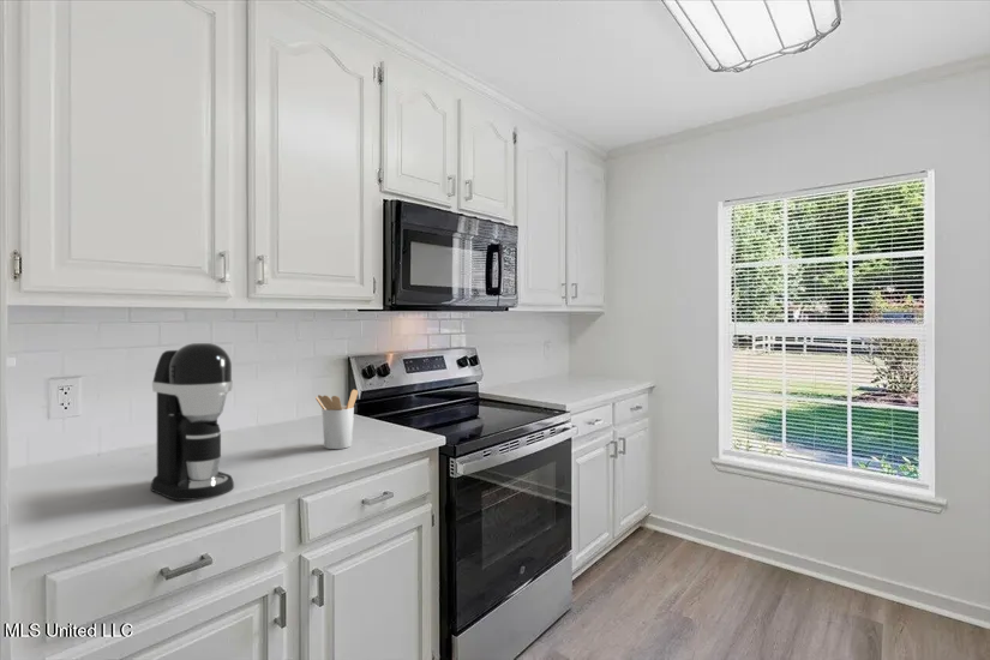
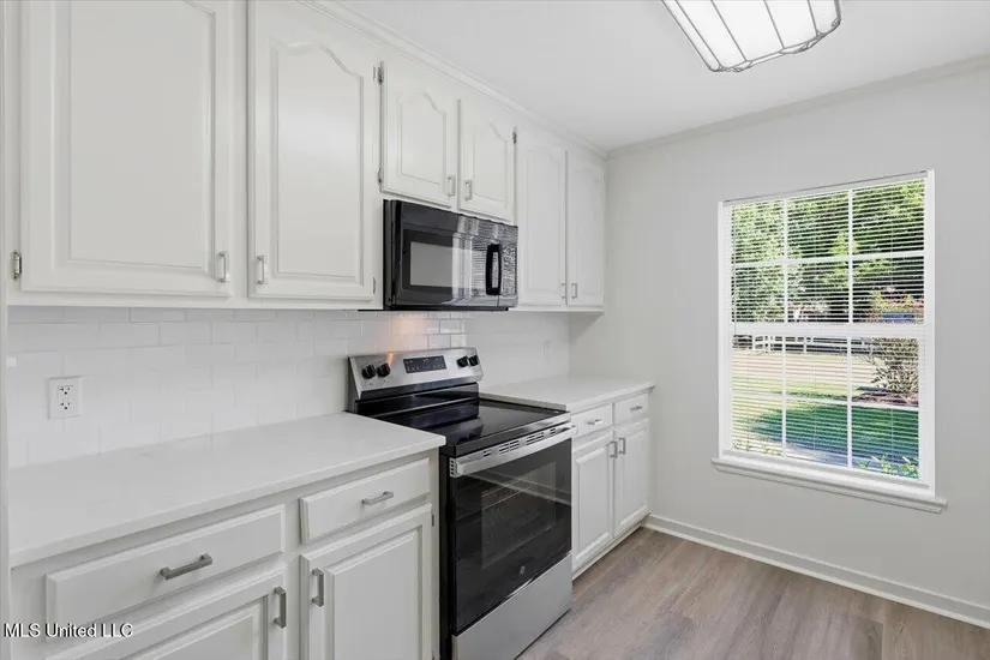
- coffee maker [150,342,235,502]
- utensil holder [314,389,359,450]
